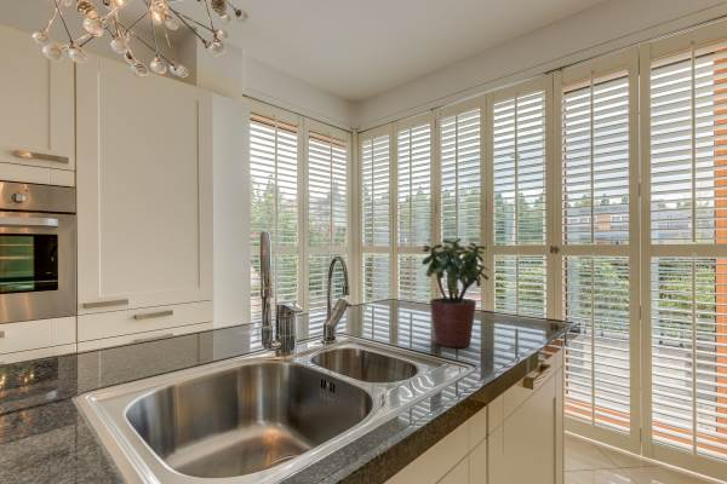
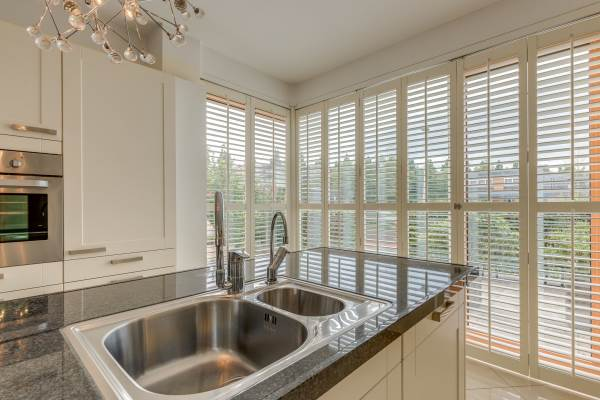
- potted plant [420,237,491,348]
